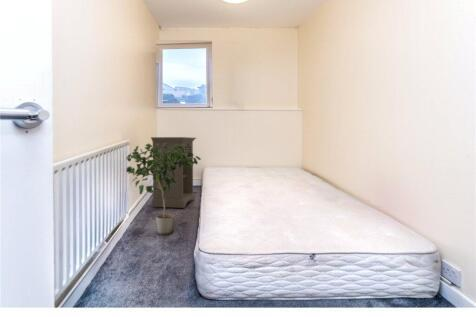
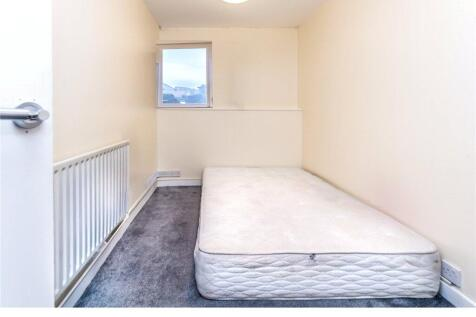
- nightstand [150,136,197,209]
- potted plant [125,143,202,236]
